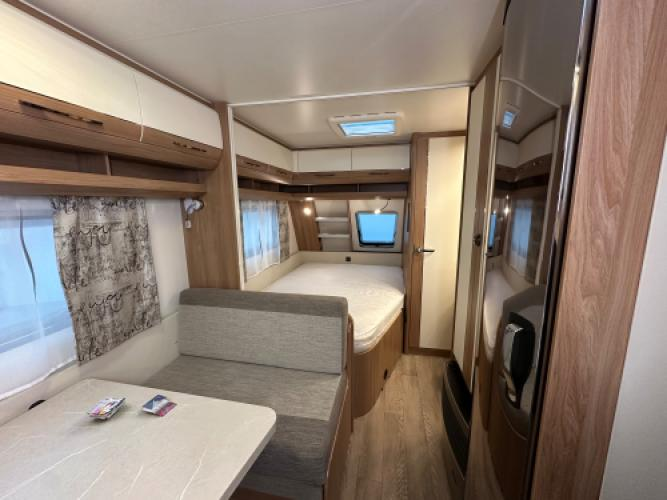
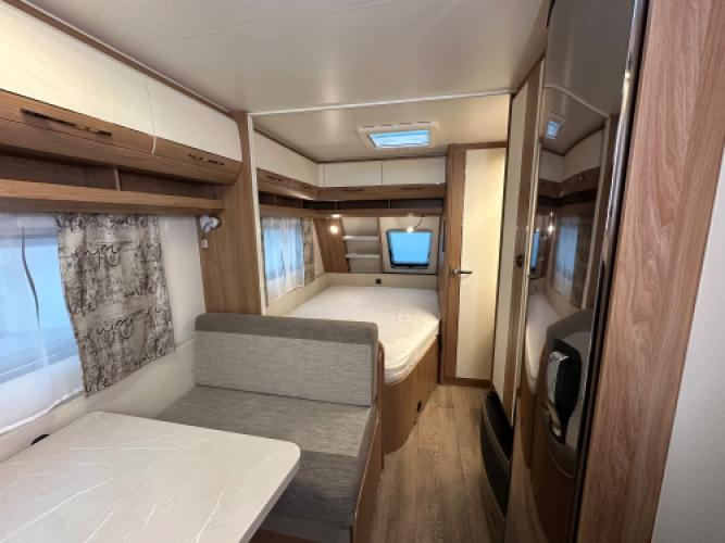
- magazine [85,394,178,420]
